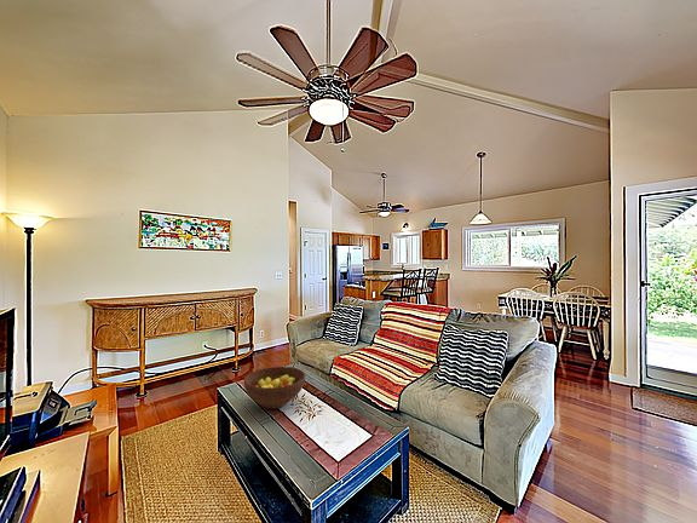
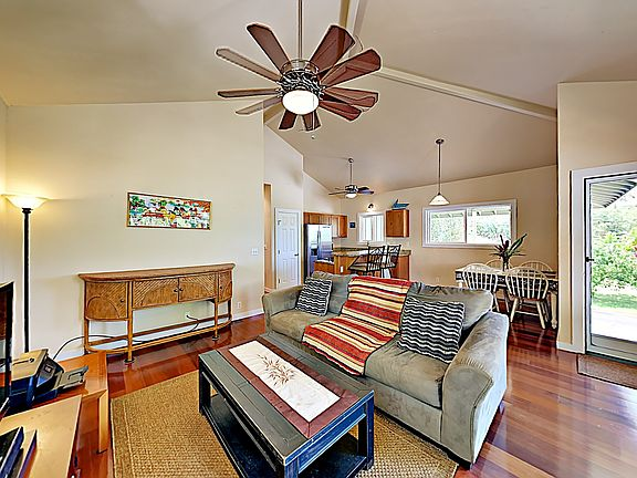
- fruit bowl [243,366,306,409]
